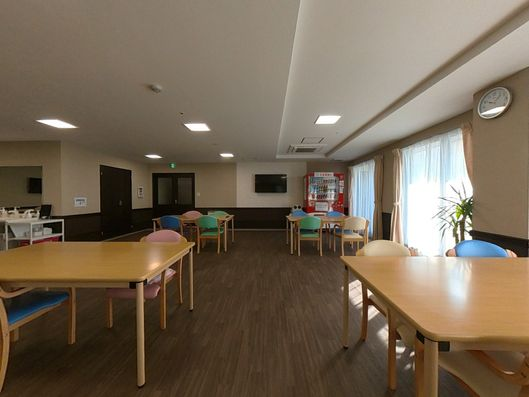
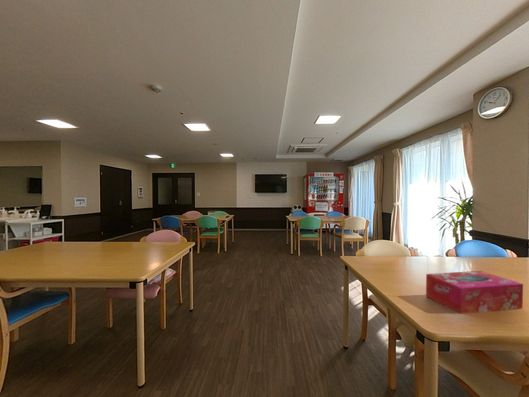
+ tissue box [425,270,524,315]
